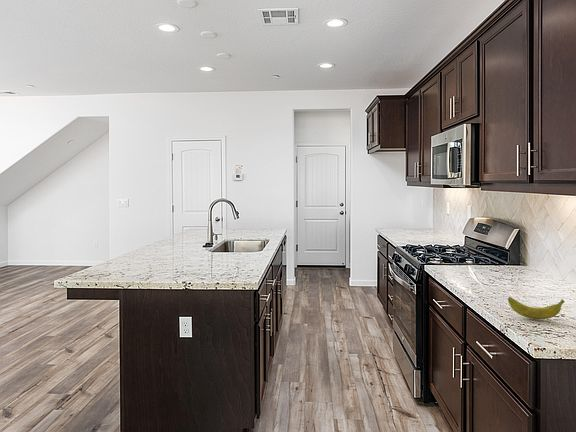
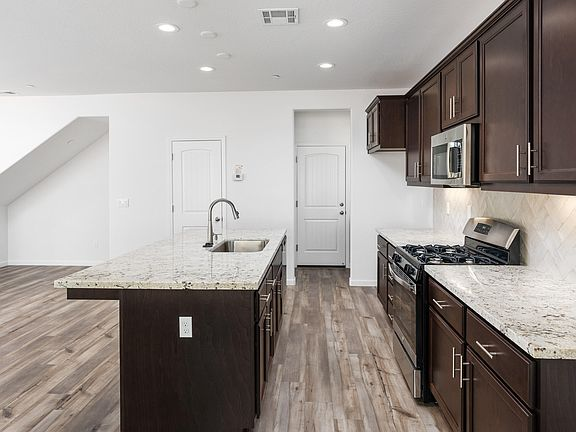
- banana [507,296,566,320]
